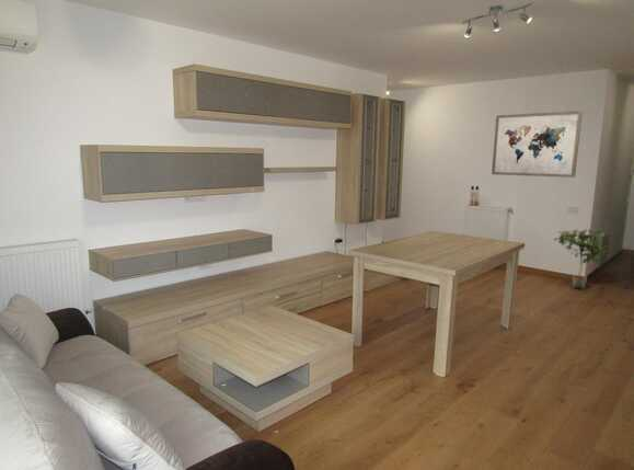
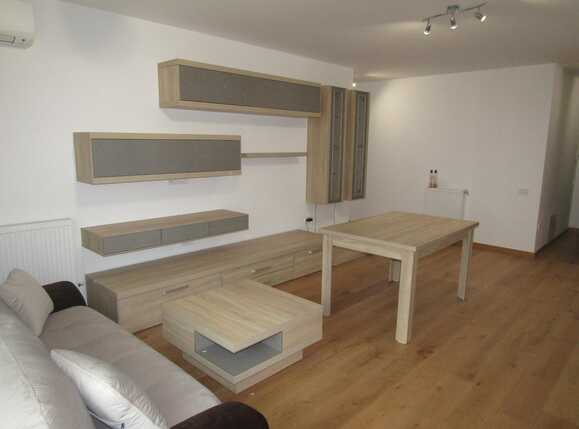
- wall art [491,110,584,179]
- potted plant [552,229,611,290]
